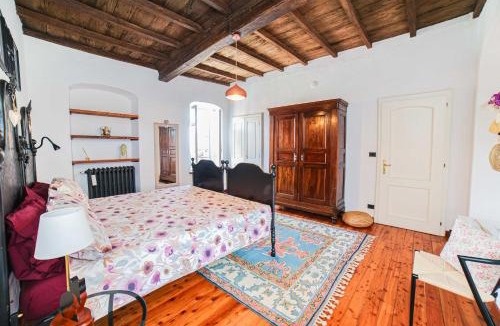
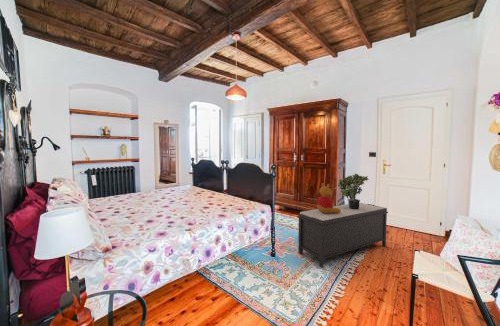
+ stuffed bear [315,182,341,214]
+ potted plant [337,173,370,209]
+ bench [297,202,389,269]
